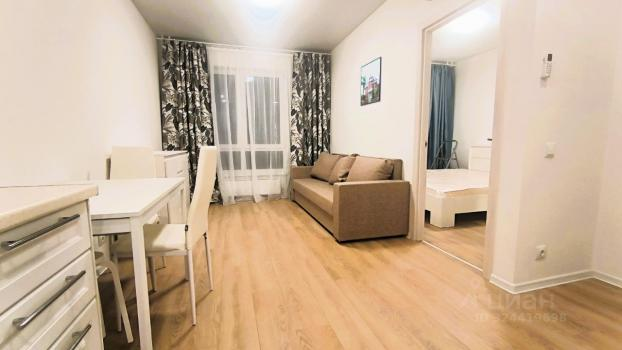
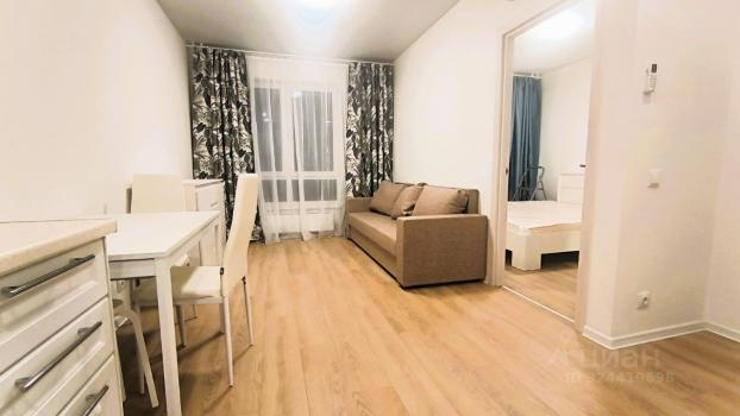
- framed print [359,56,383,107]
